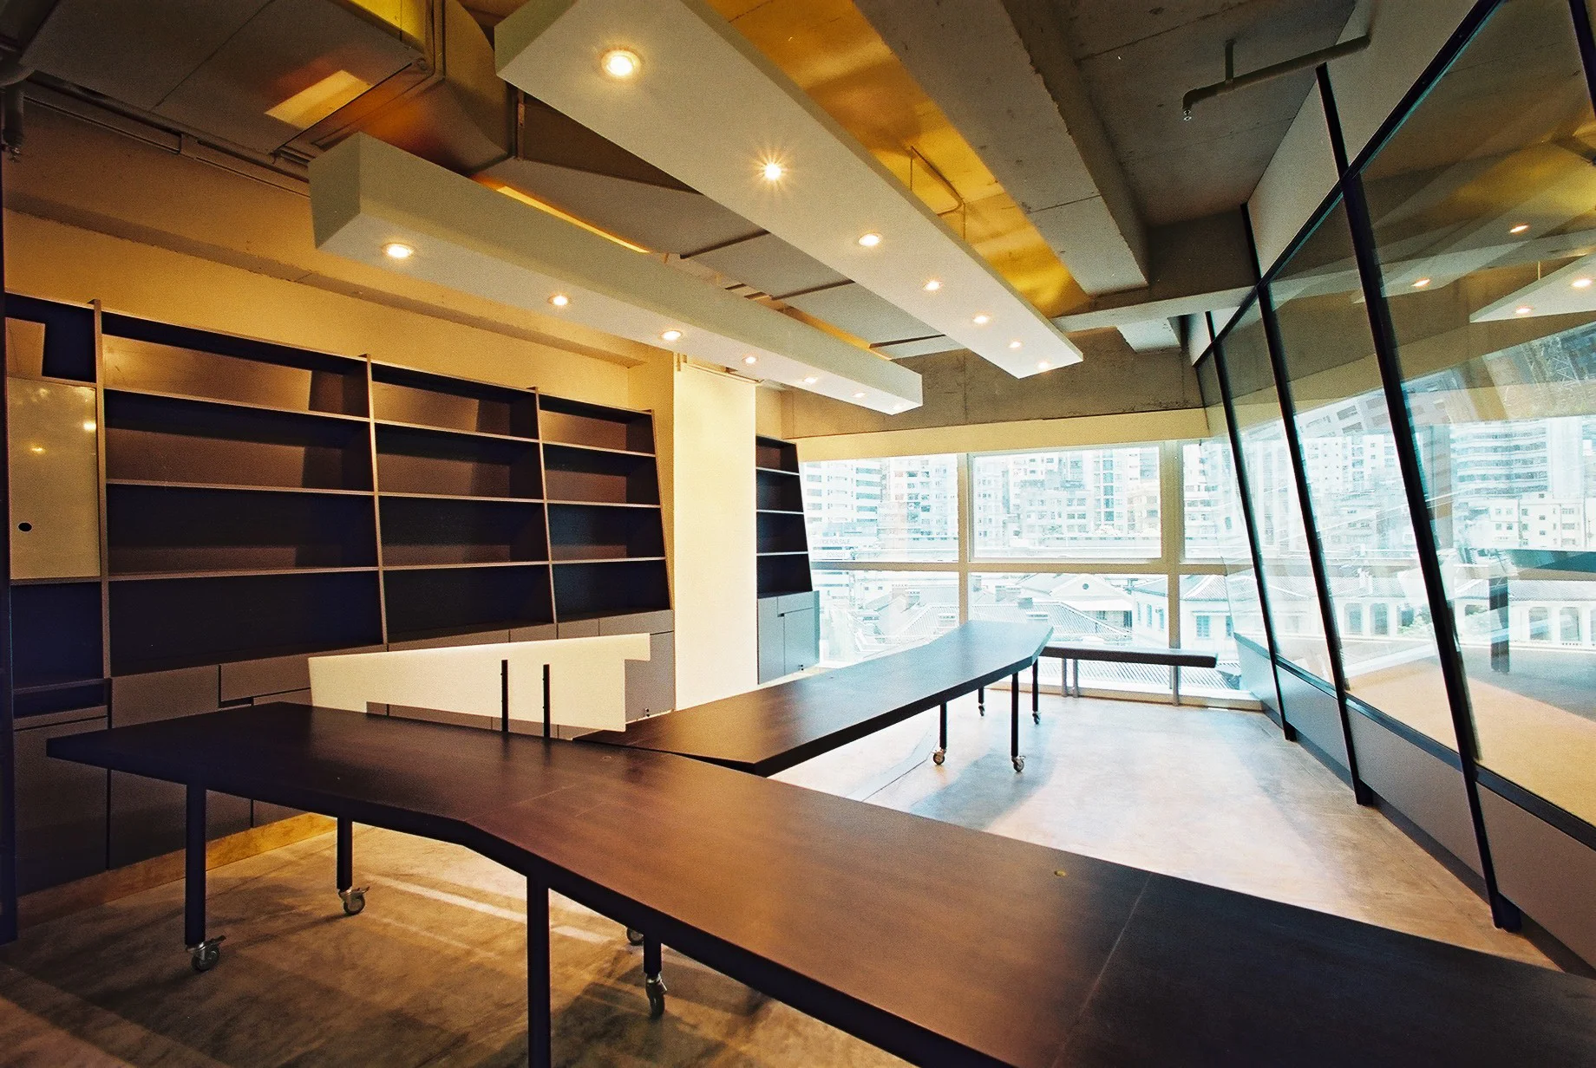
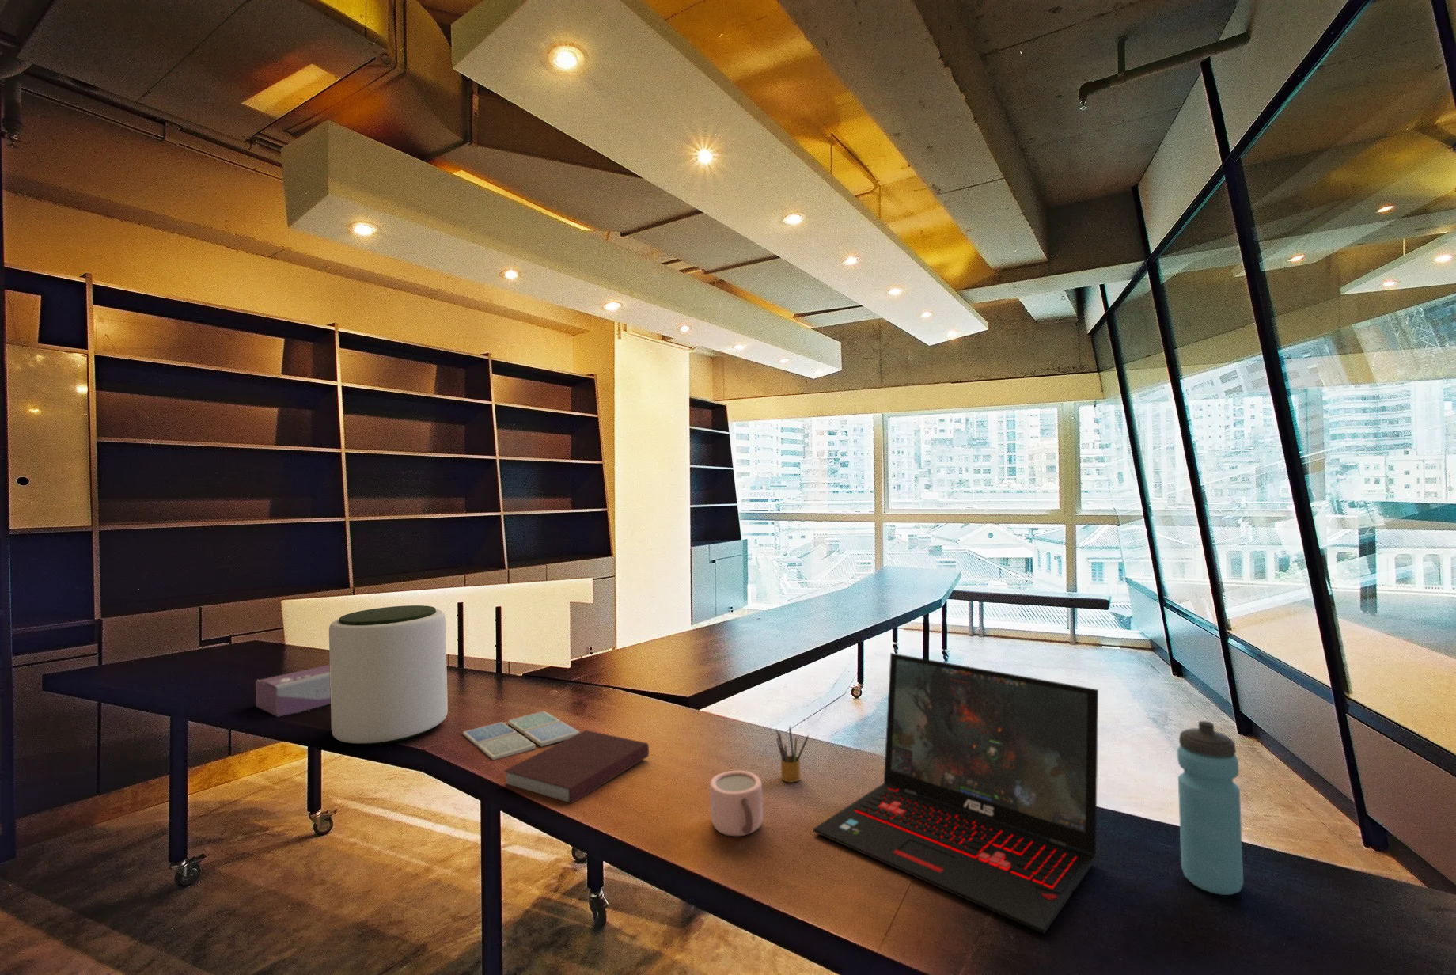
+ plant pot [329,605,448,745]
+ tissue box [255,664,331,718]
+ notebook [503,730,650,805]
+ mug [710,770,764,837]
+ drink coaster [462,711,580,761]
+ laptop [813,652,1099,935]
+ water bottle [1176,720,1244,896]
+ pencil box [775,726,810,783]
